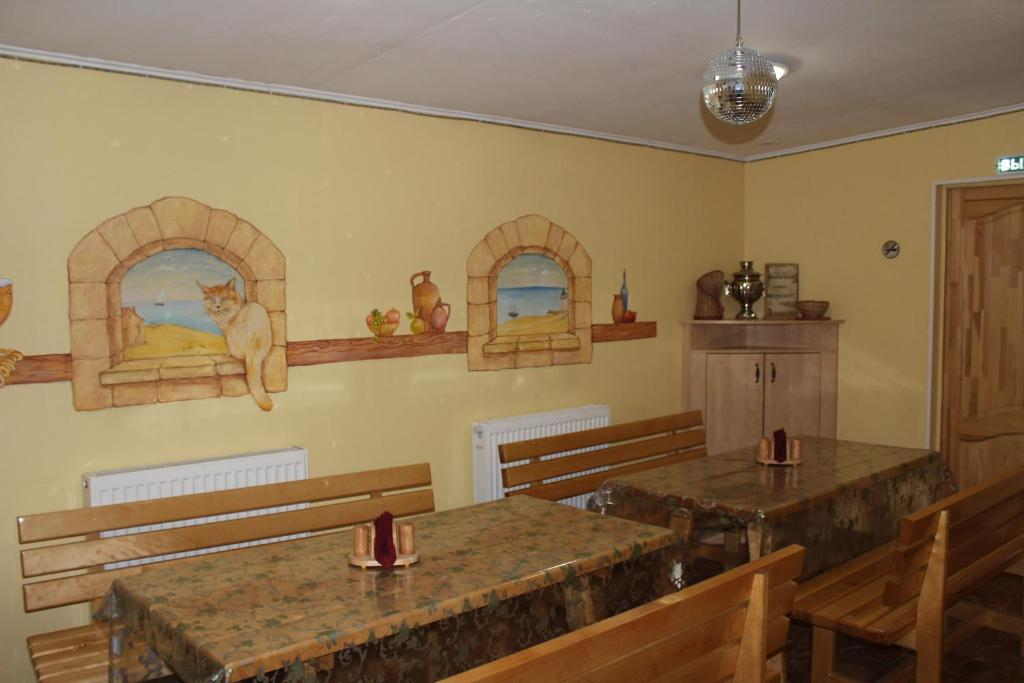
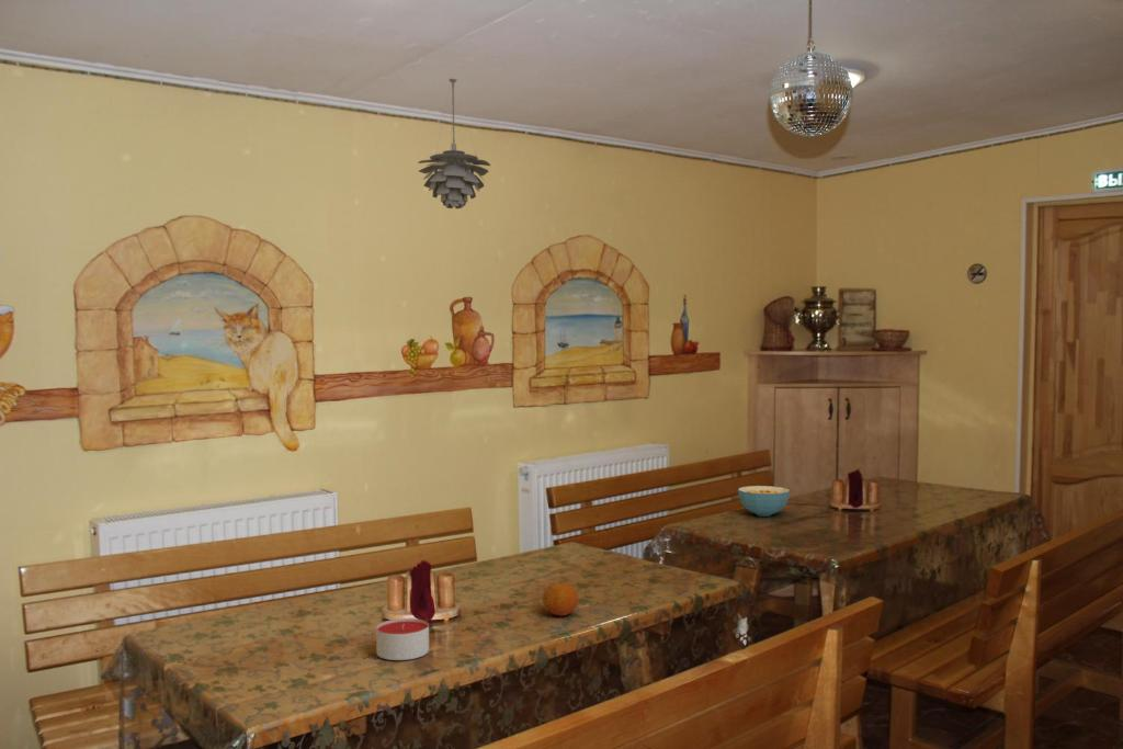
+ cereal bowl [737,485,791,518]
+ pendant light [417,78,491,209]
+ candle [375,617,430,661]
+ fruit [542,581,580,616]
